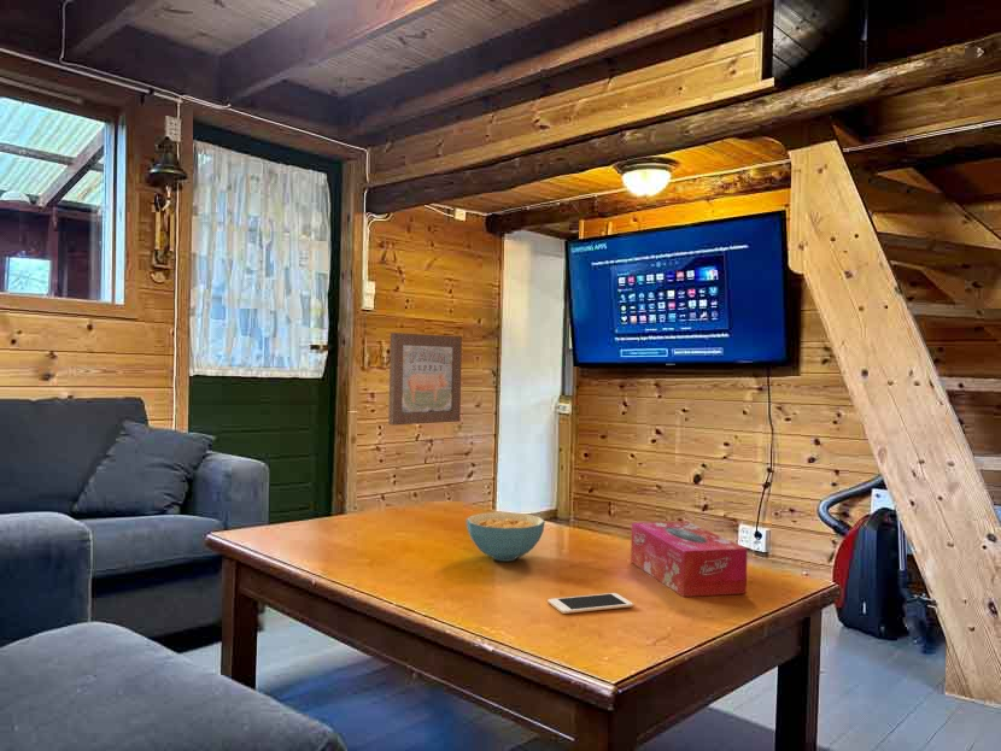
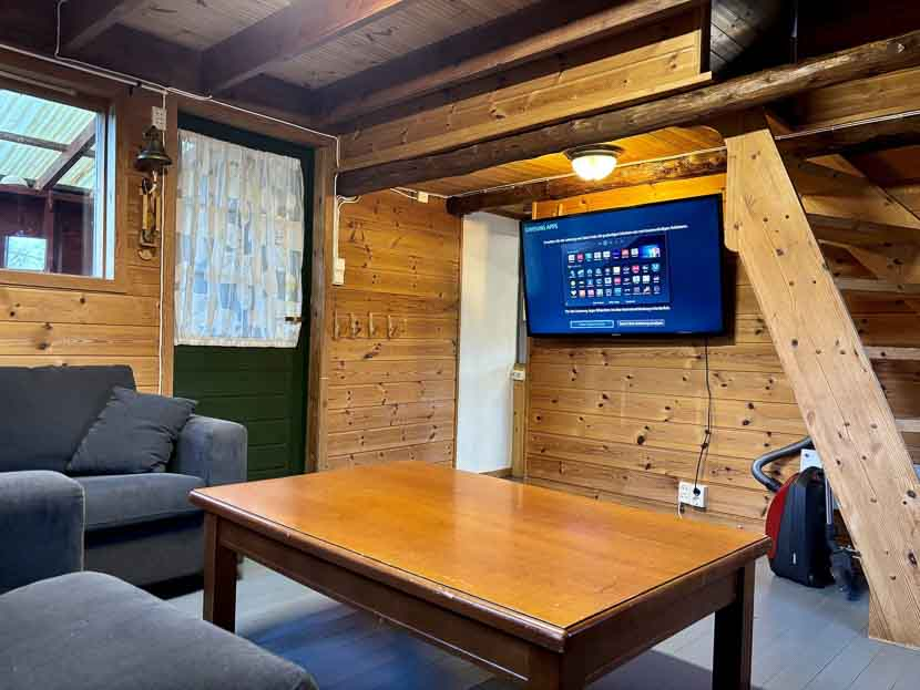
- cell phone [548,592,634,615]
- wall art [387,332,463,427]
- tissue box [630,520,749,598]
- cereal bowl [466,511,546,562]
